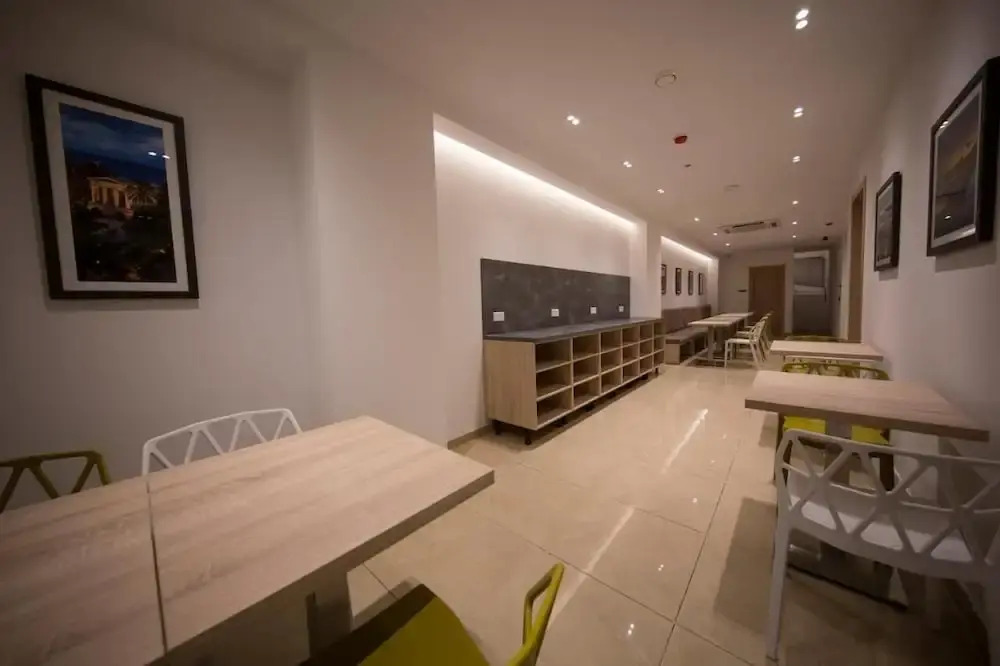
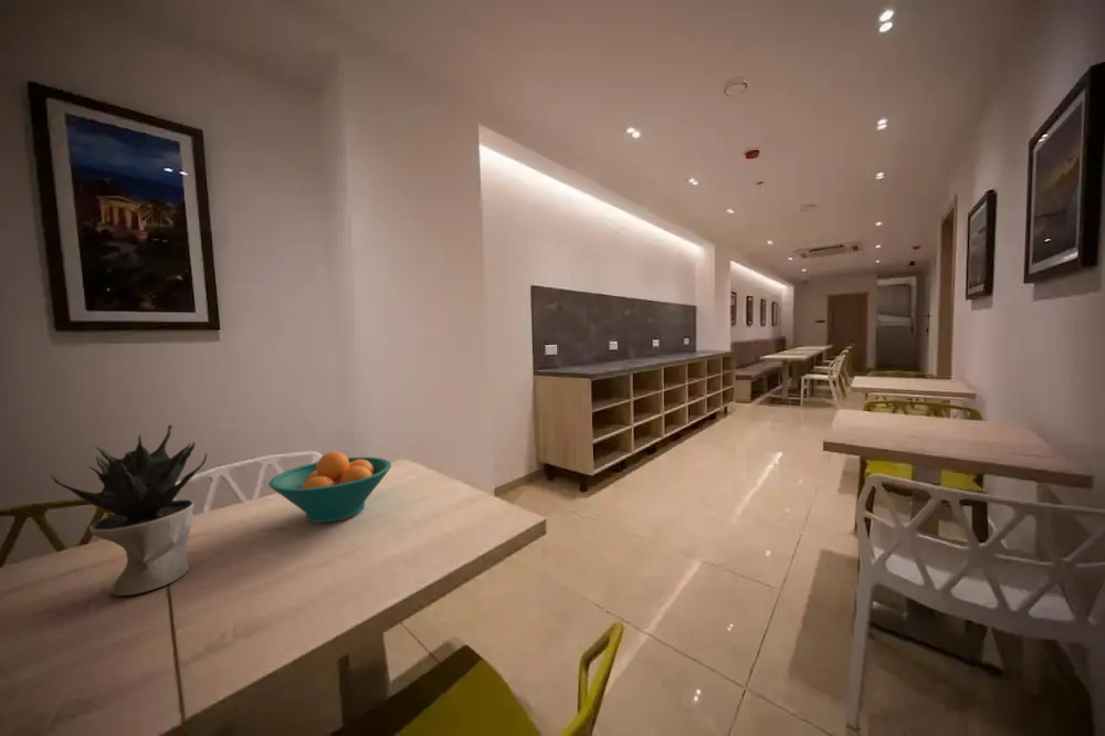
+ potted plant [50,423,209,597]
+ fruit bowl [267,451,392,524]
